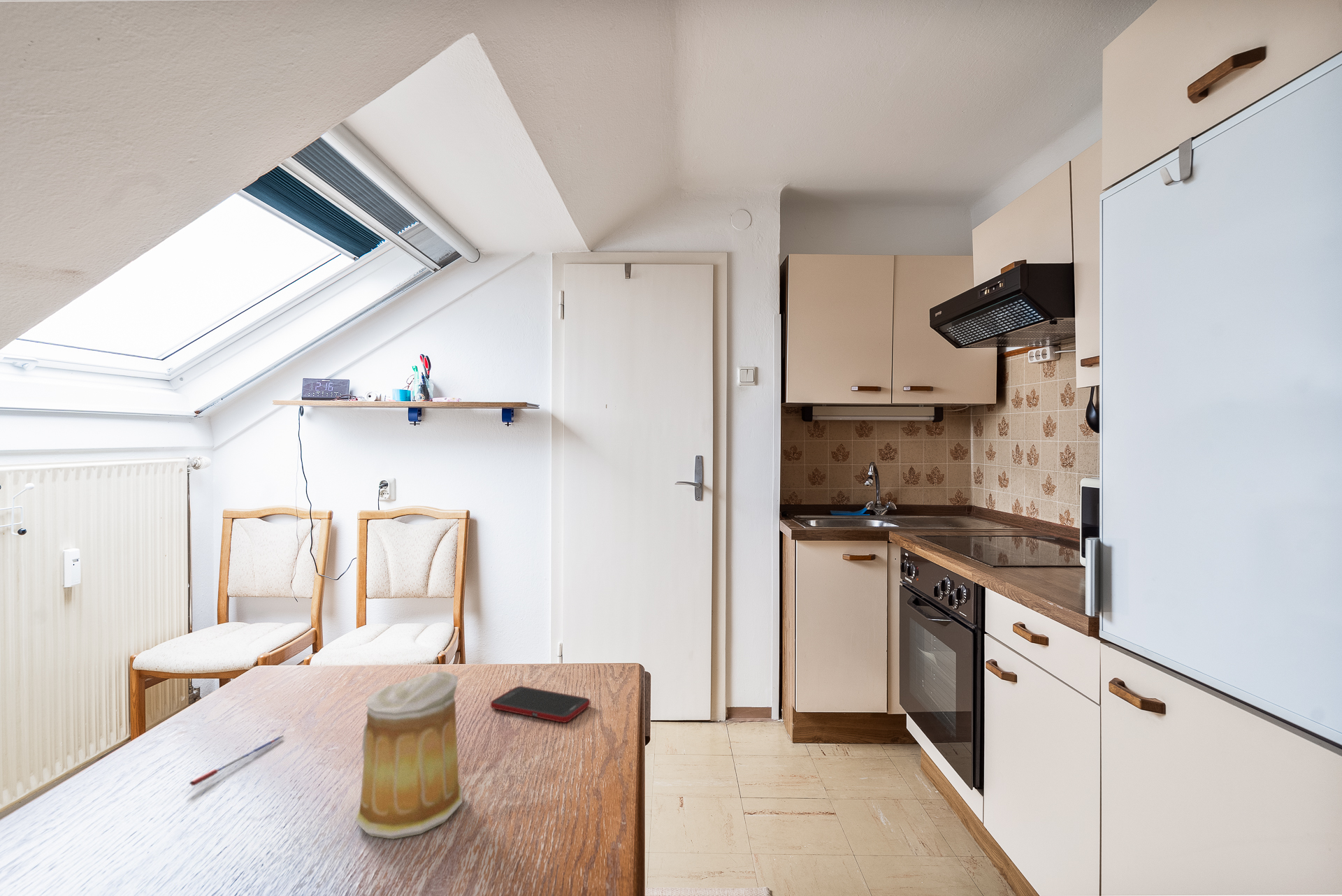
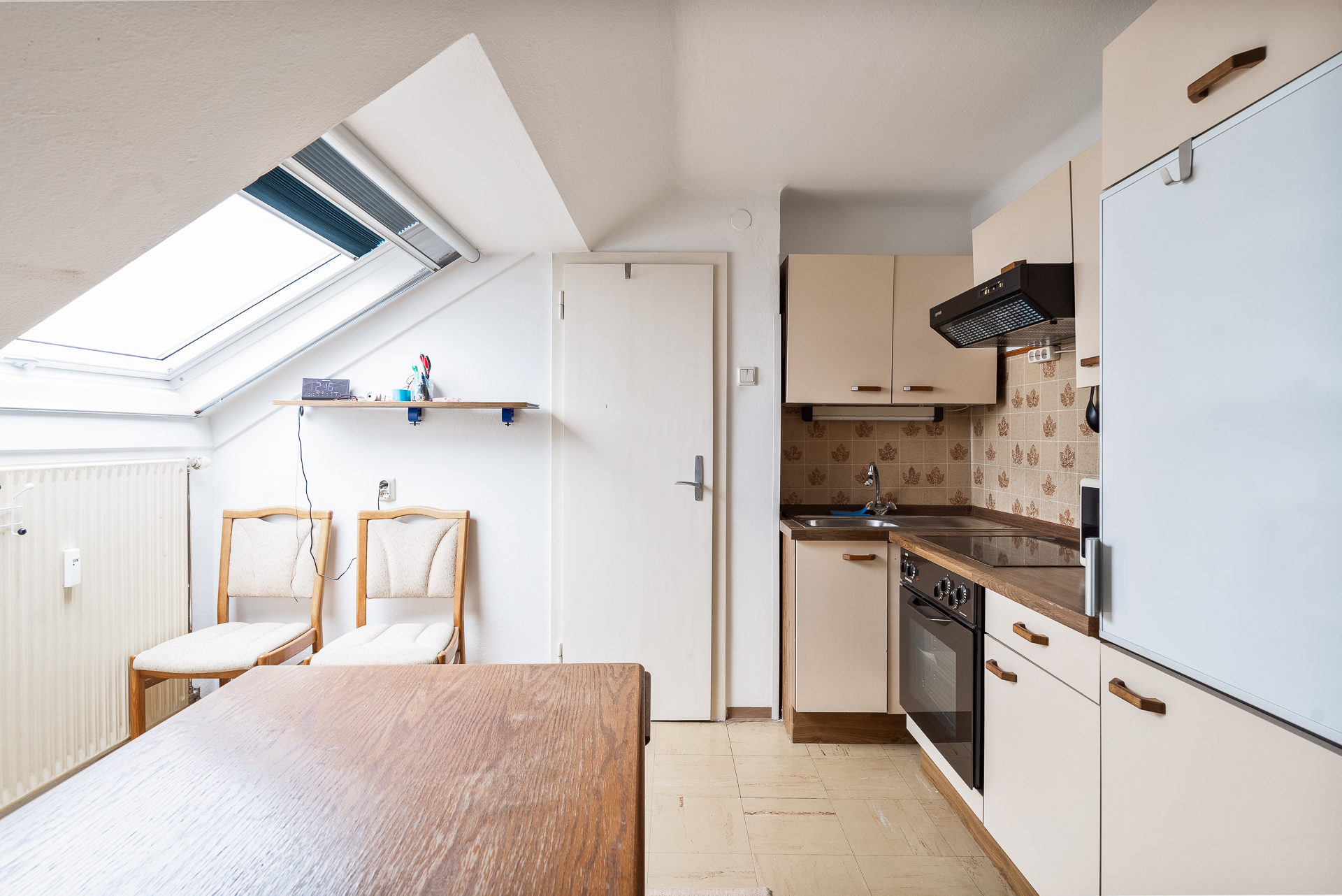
- mug [354,670,463,840]
- cell phone [490,686,591,723]
- pen [189,735,286,786]
